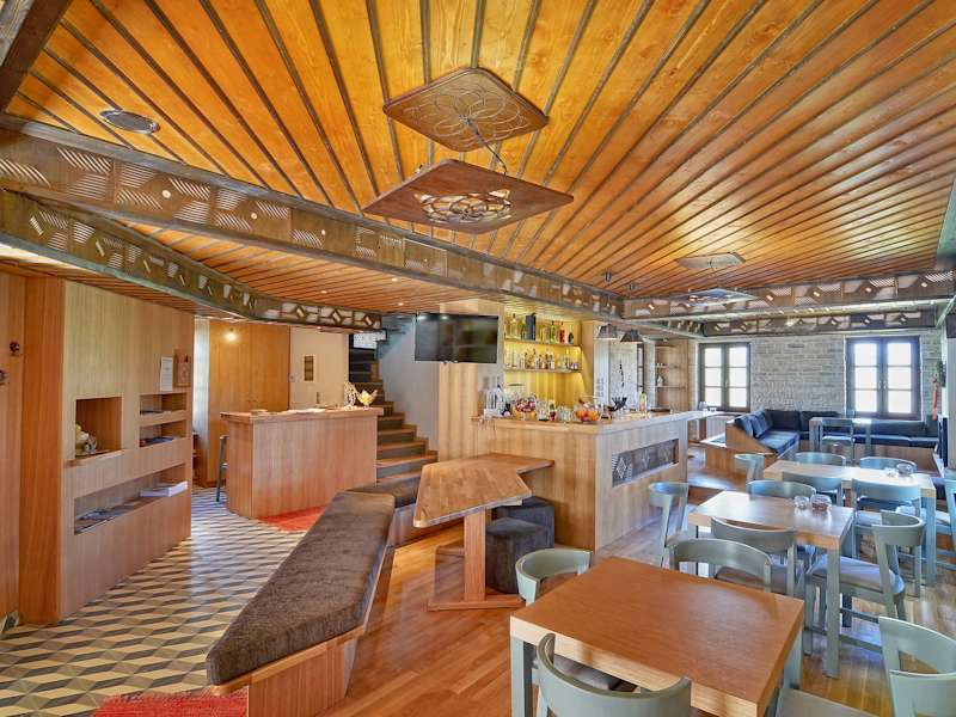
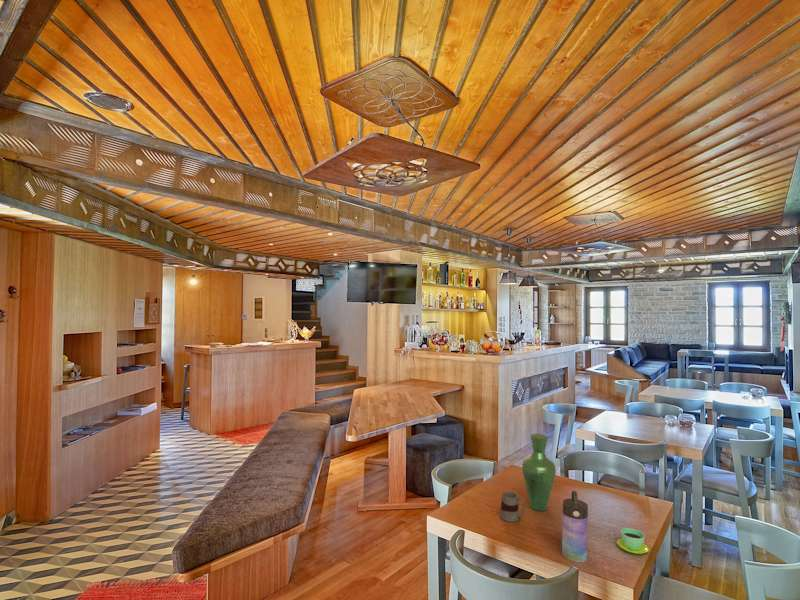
+ mug [499,491,526,523]
+ water bottle [561,490,589,563]
+ vase [521,433,557,512]
+ cup [616,527,650,555]
